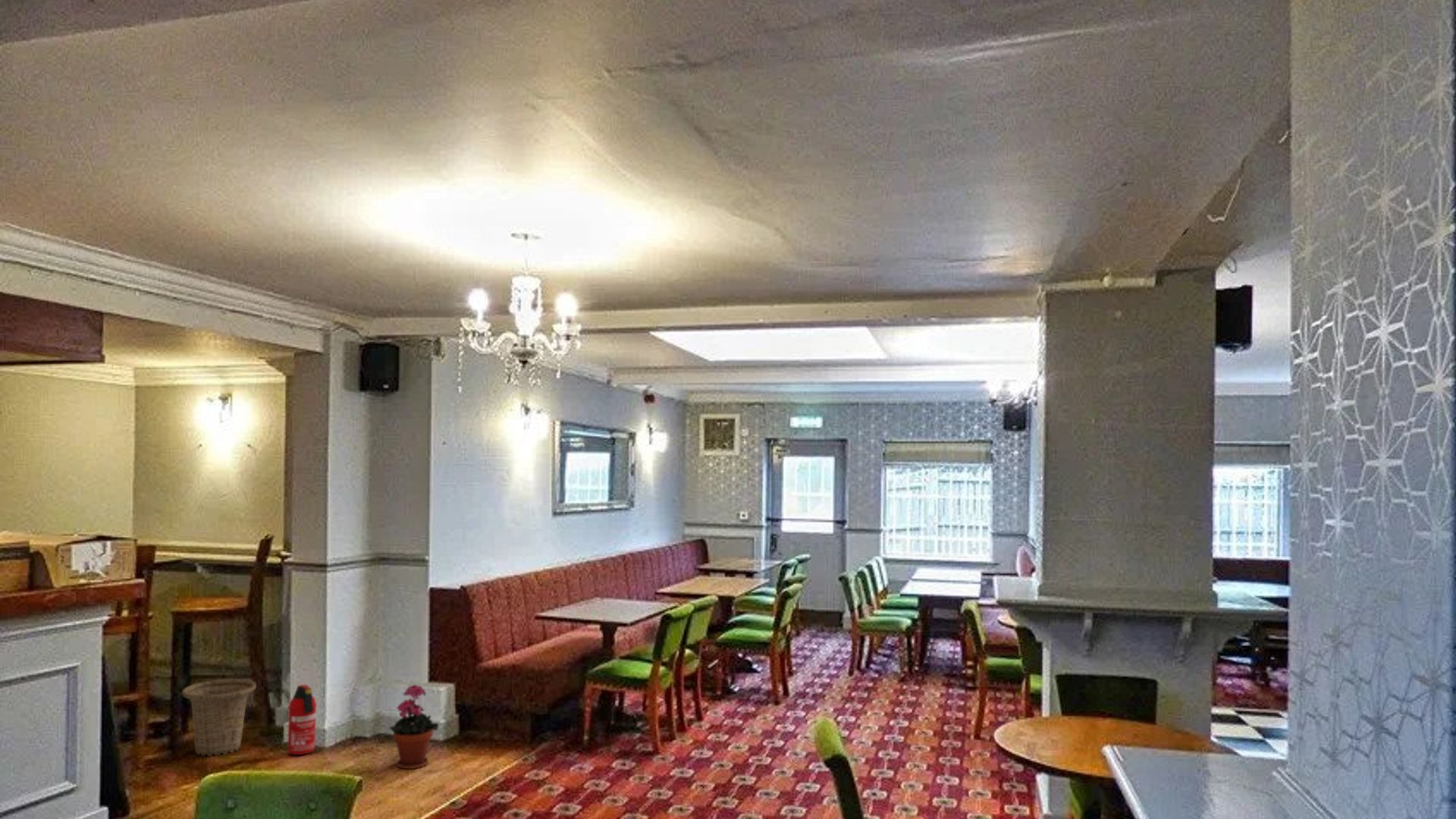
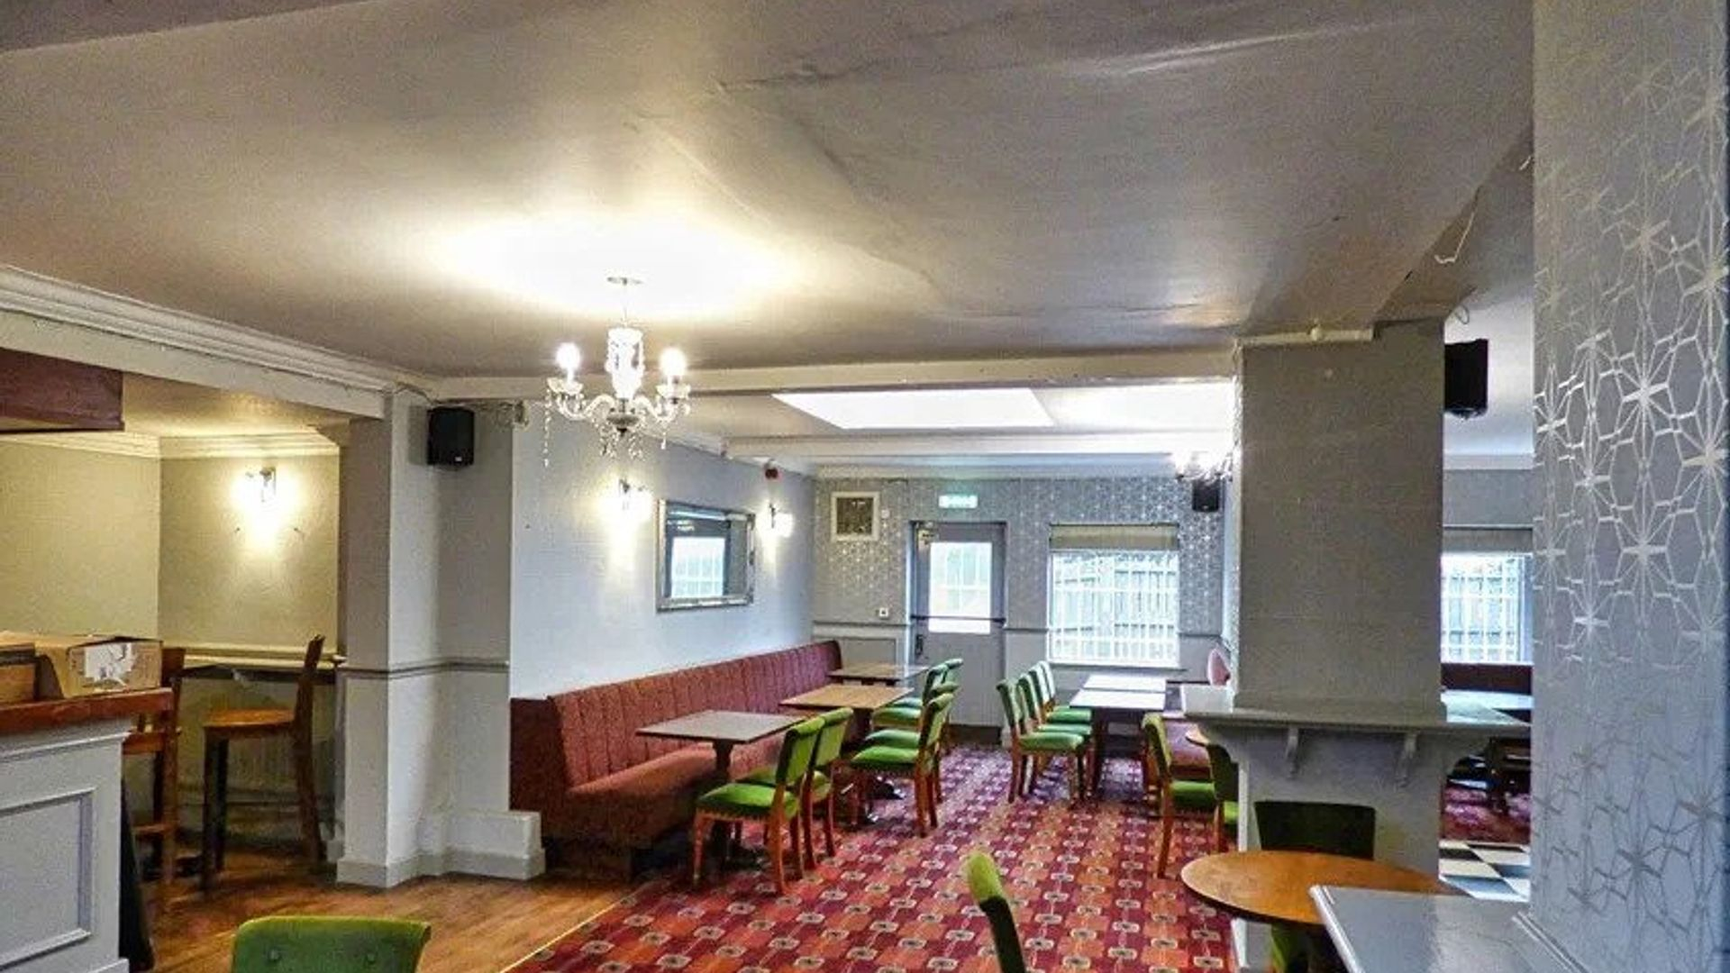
- basket [181,678,257,757]
- potted plant [389,683,439,770]
- fire extinguisher [287,684,318,755]
